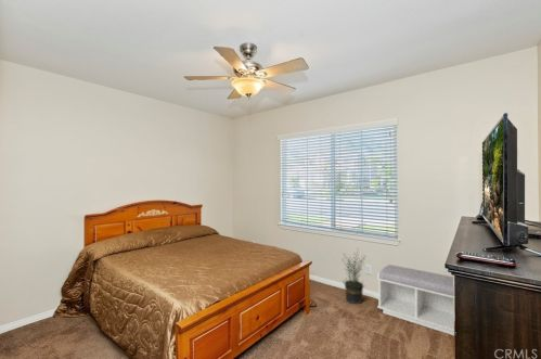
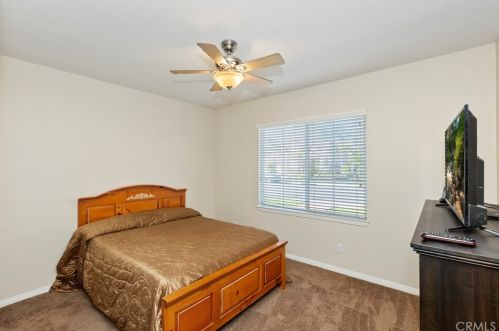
- bench [376,264,455,336]
- potted plant [340,248,366,305]
